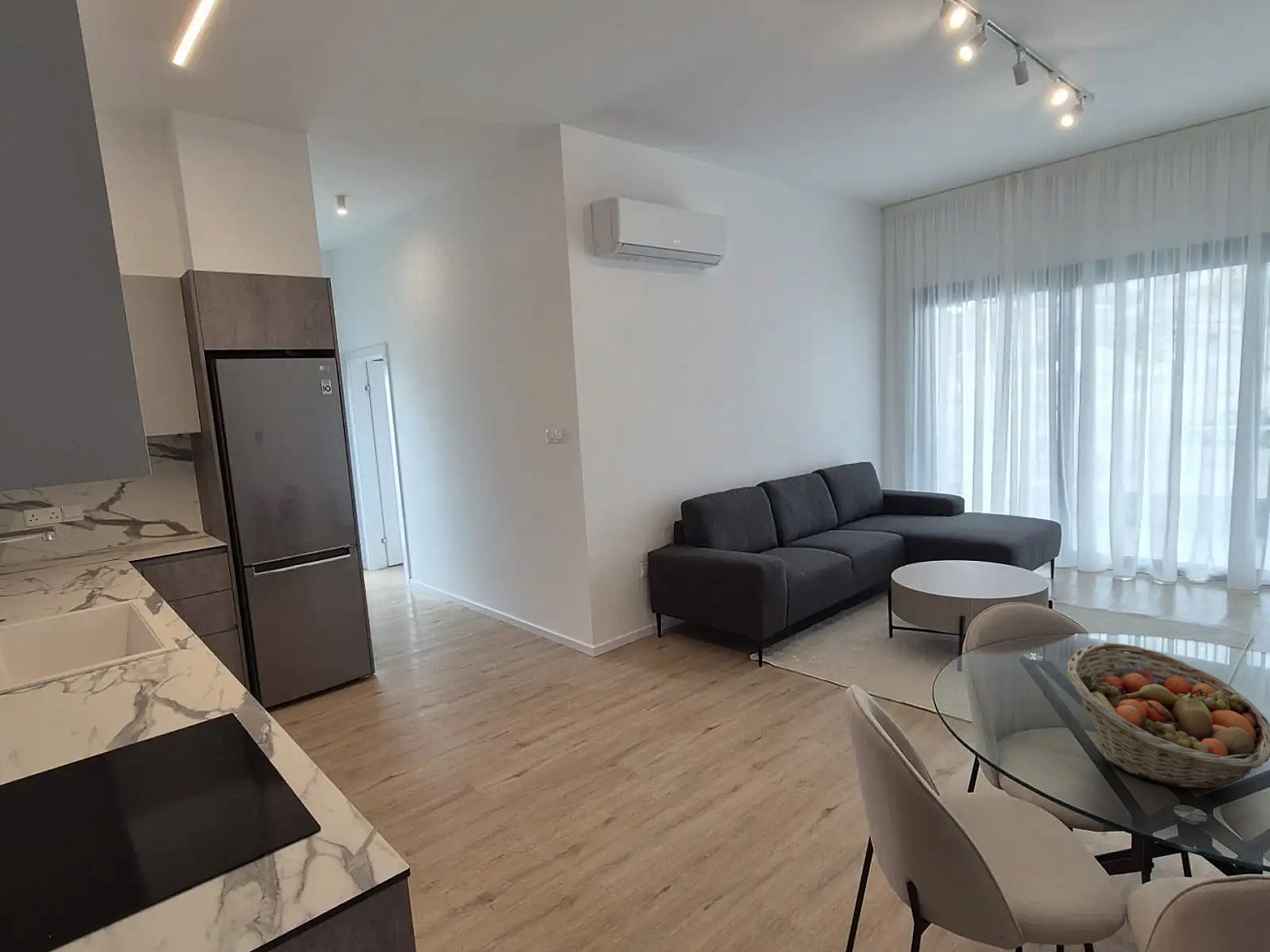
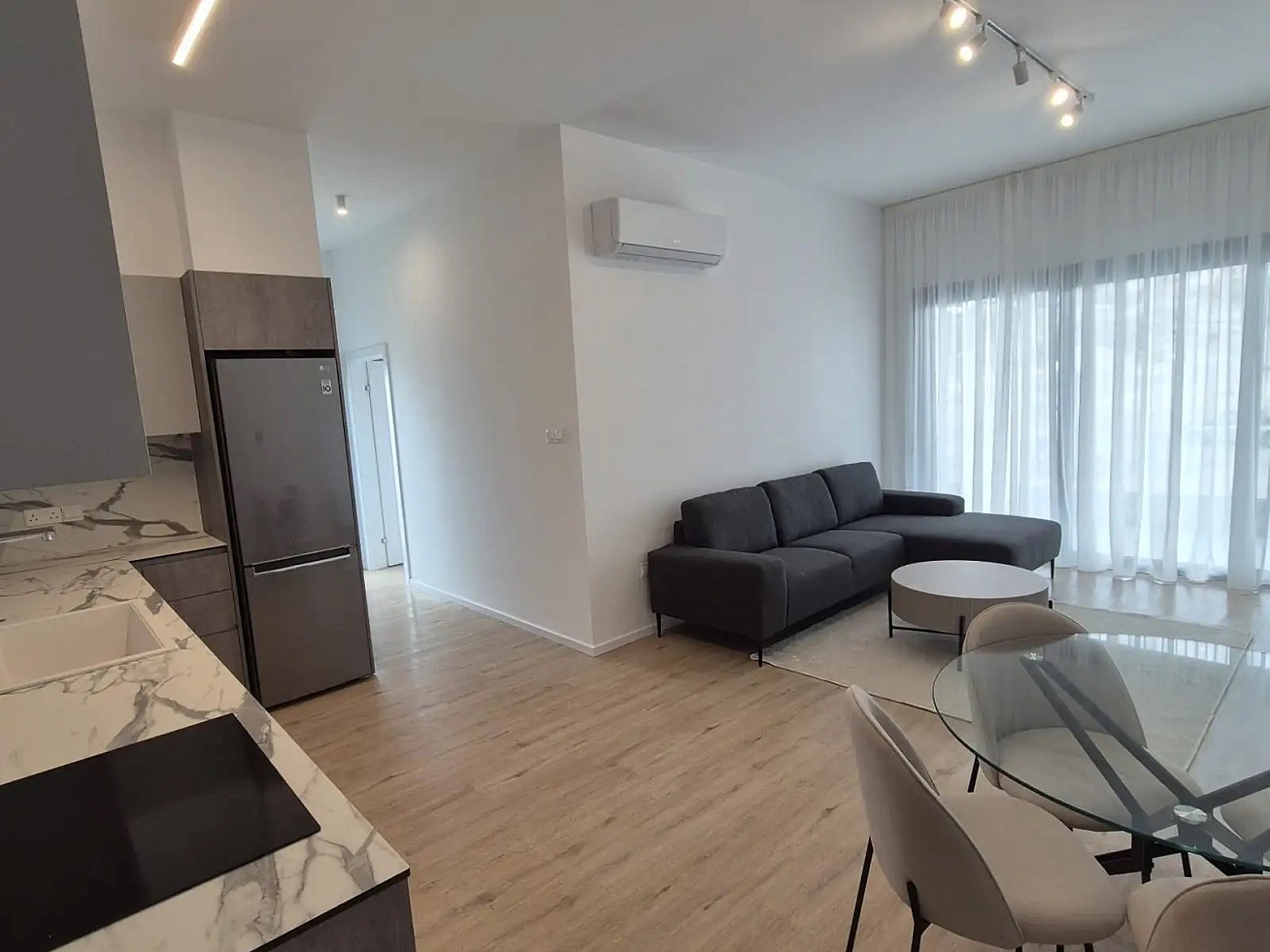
- fruit basket [1066,641,1270,791]
